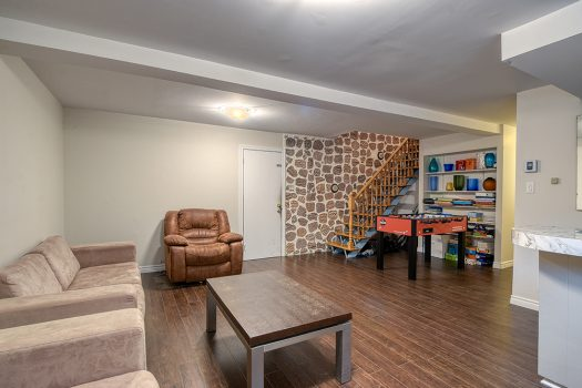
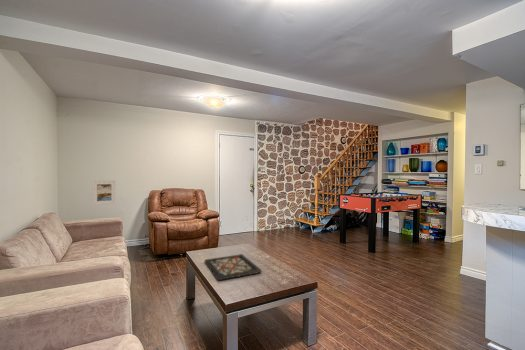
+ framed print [92,180,117,206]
+ decorative tray [203,253,263,281]
